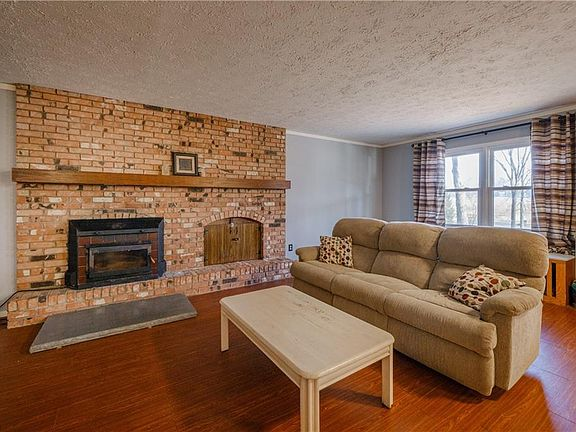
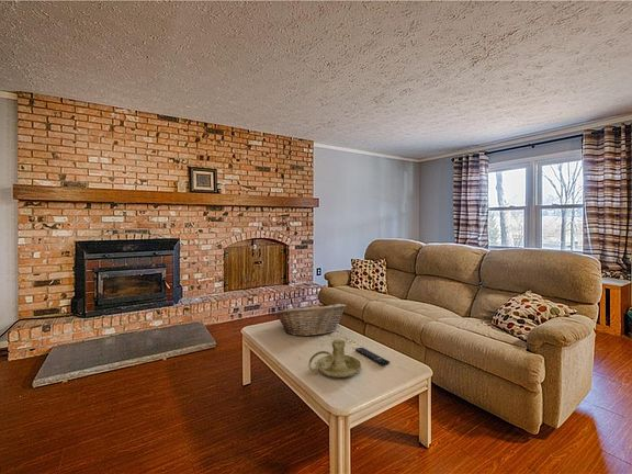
+ fruit basket [273,303,347,337]
+ remote control [354,347,391,366]
+ candle holder [307,339,362,379]
